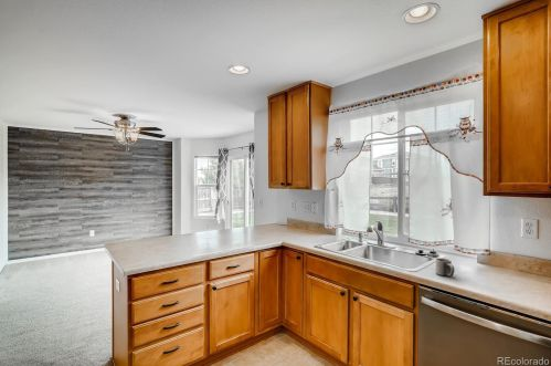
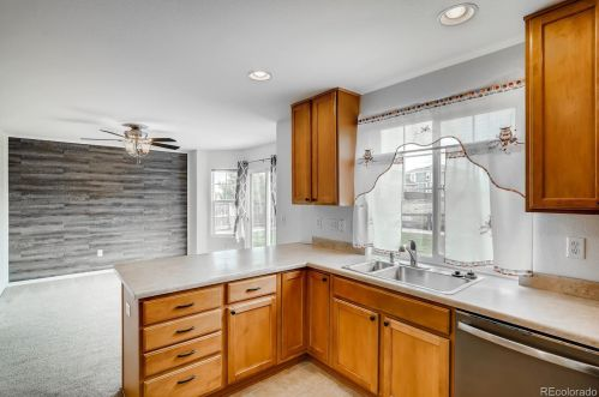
- mug [435,258,455,278]
